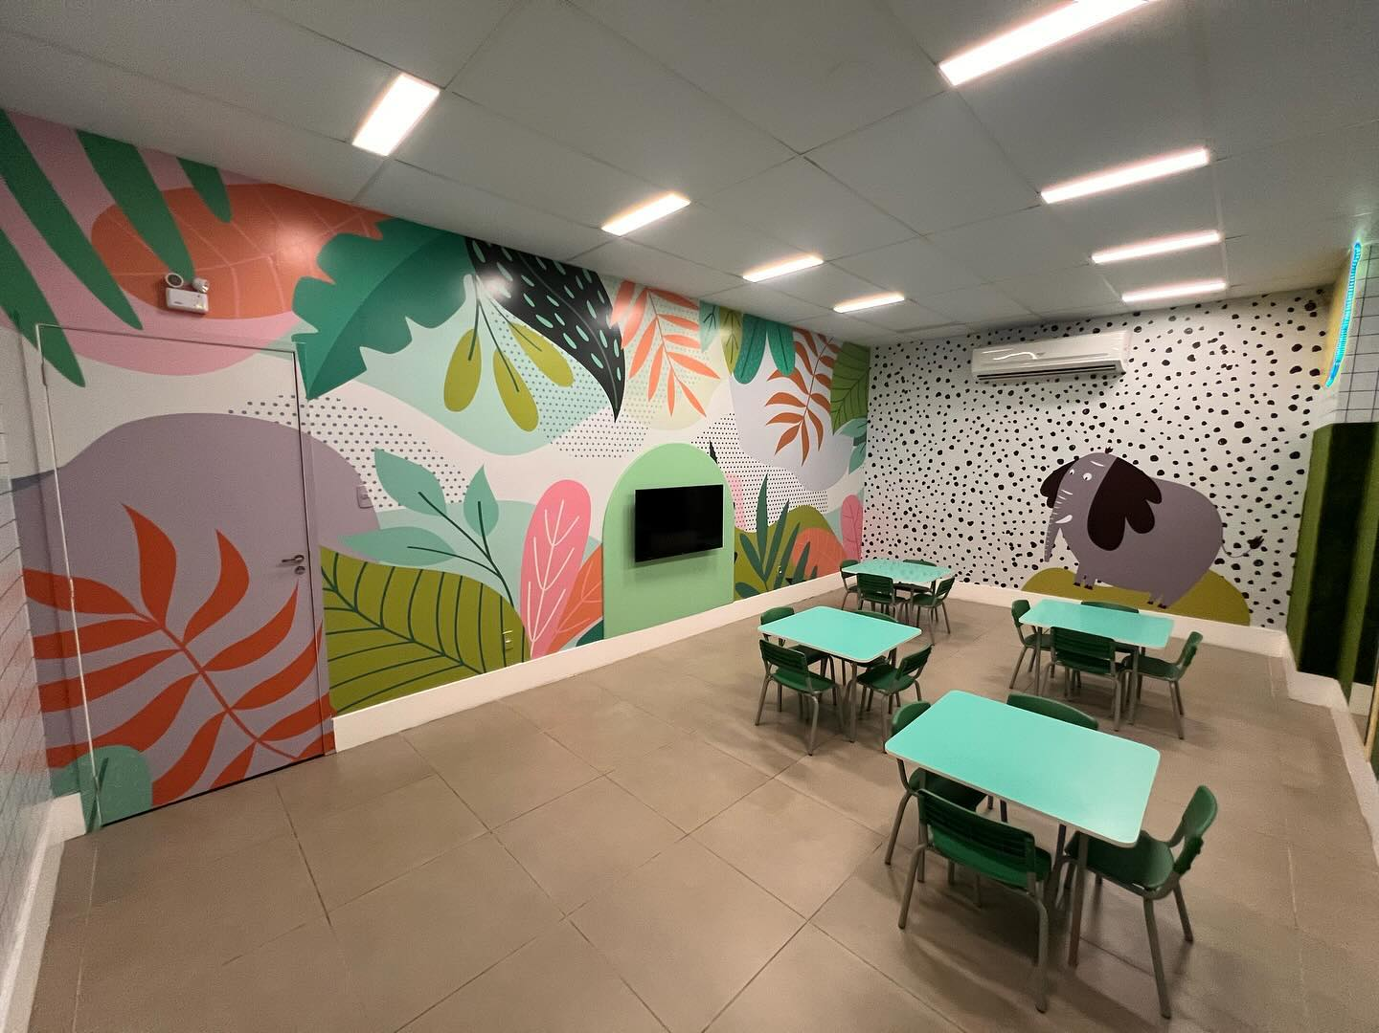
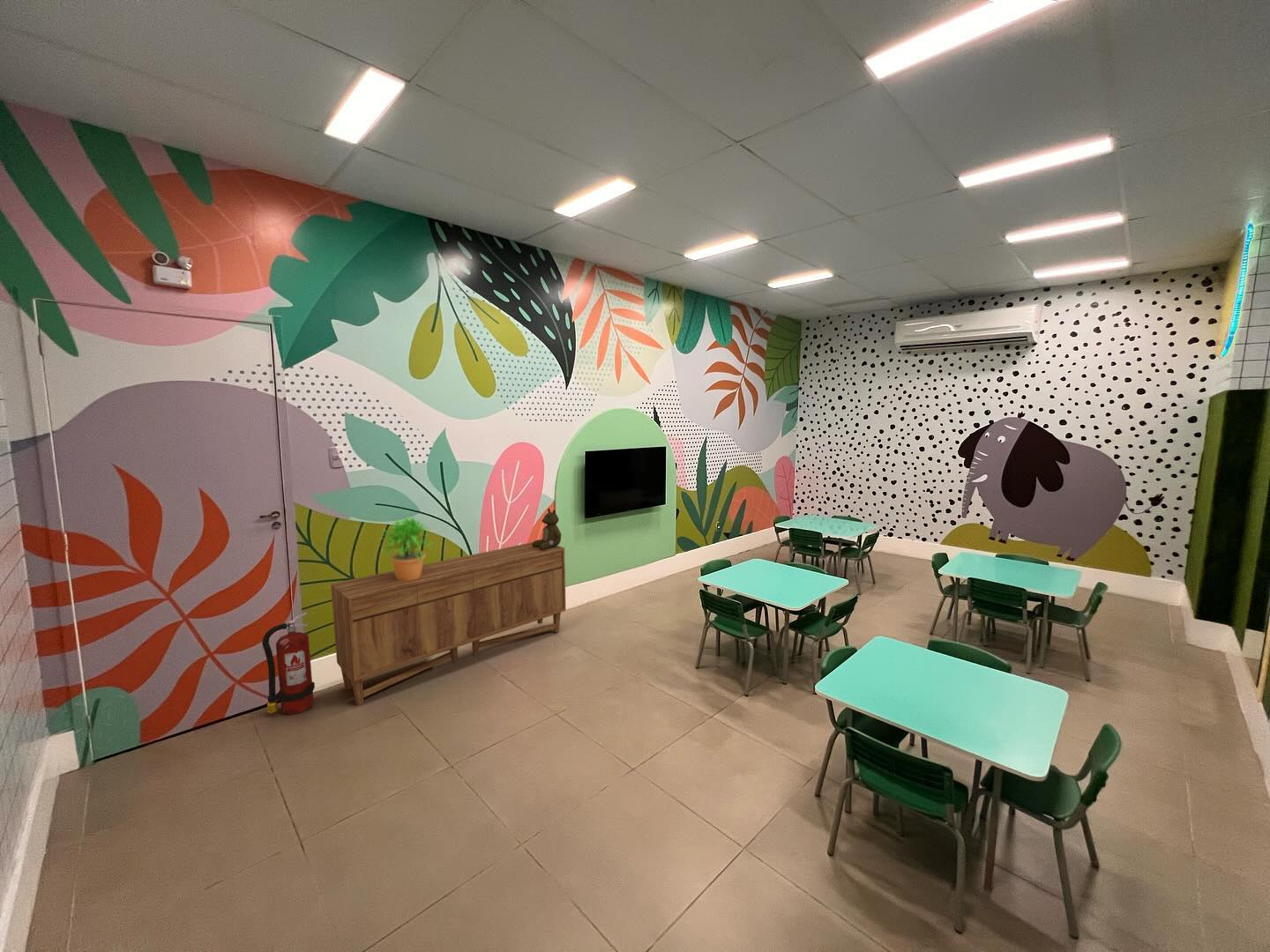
+ teddy bear [532,508,562,550]
+ fire extinguisher [261,612,316,716]
+ sideboard [330,541,567,706]
+ potted plant [378,516,434,580]
